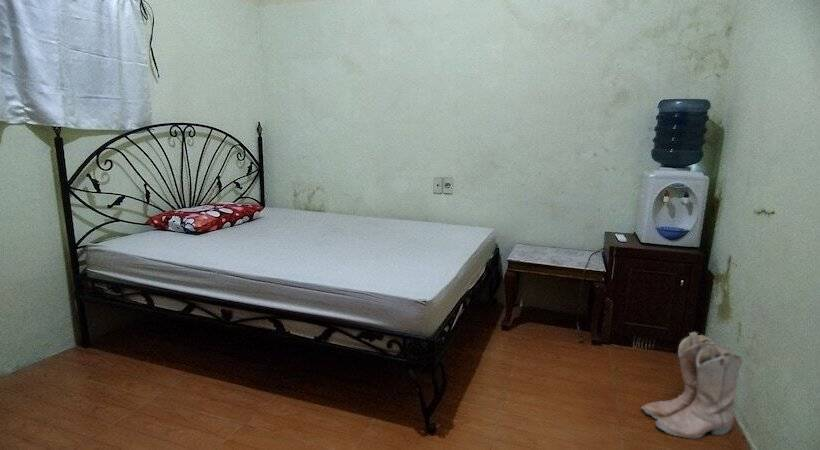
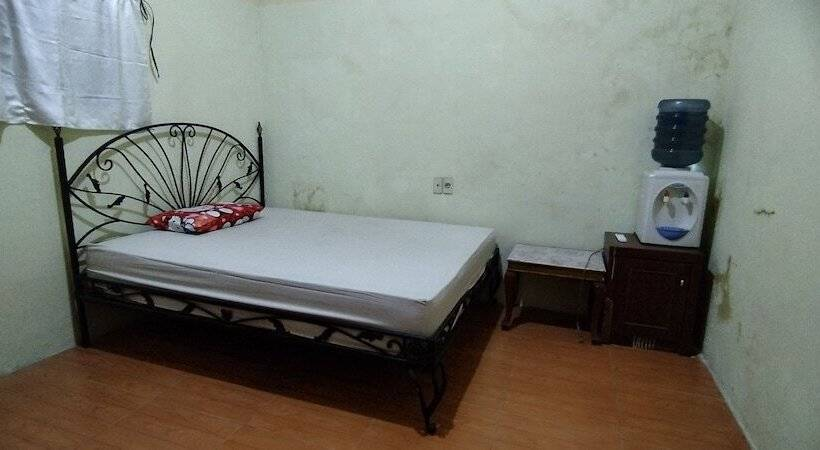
- boots [640,331,745,439]
